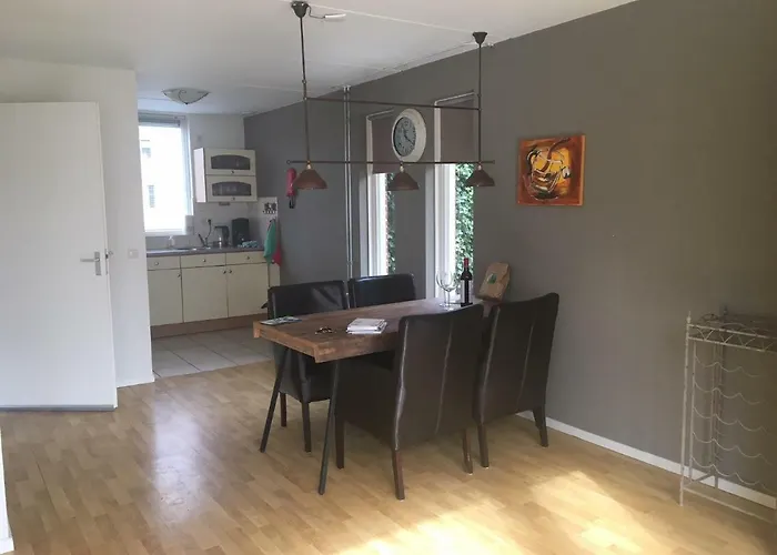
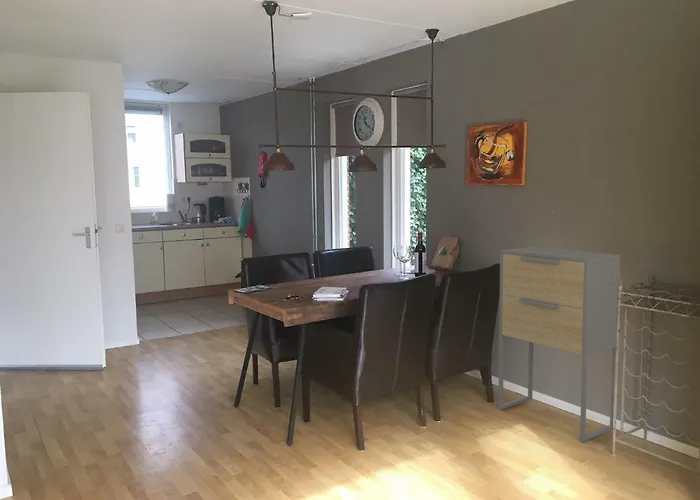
+ cabinet [497,246,621,443]
